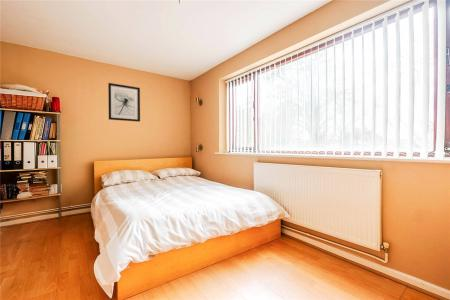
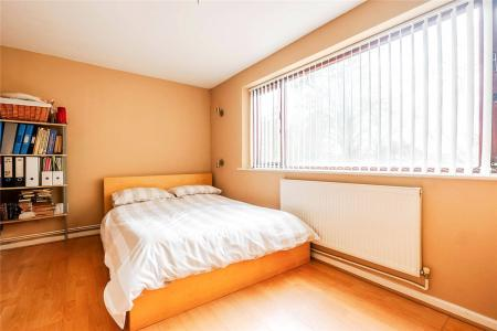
- wall art [107,82,141,123]
